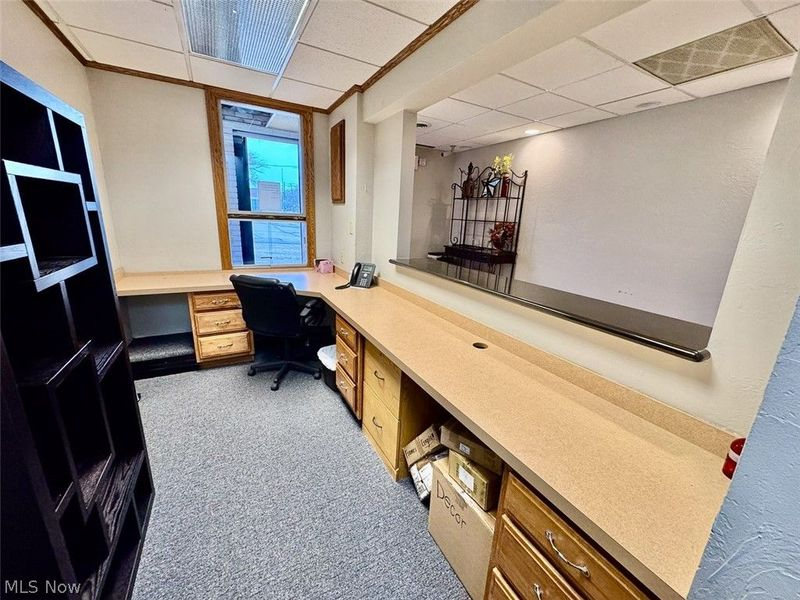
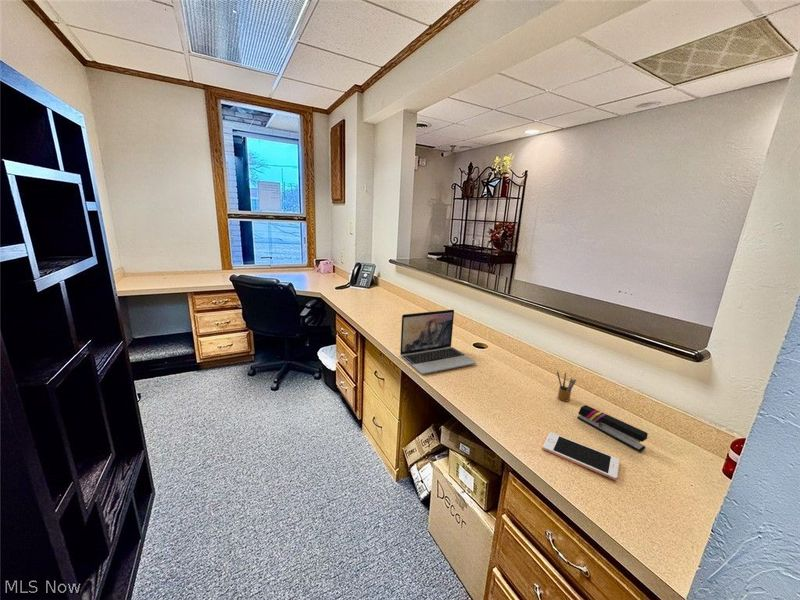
+ cell phone [542,431,620,481]
+ pencil box [556,370,577,402]
+ laptop [399,309,477,375]
+ stapler [576,404,649,453]
